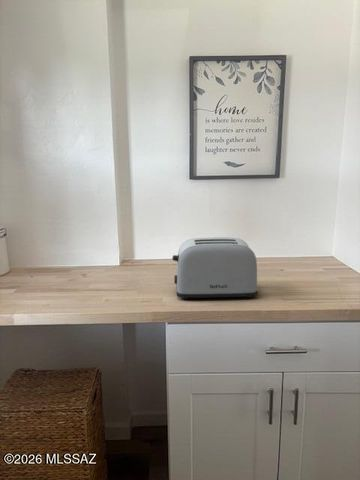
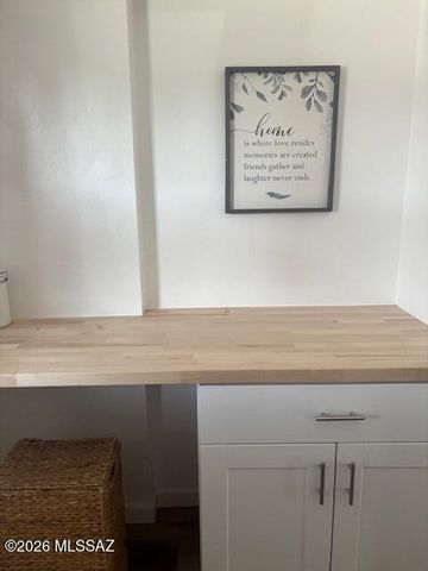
- toaster [171,236,258,300]
